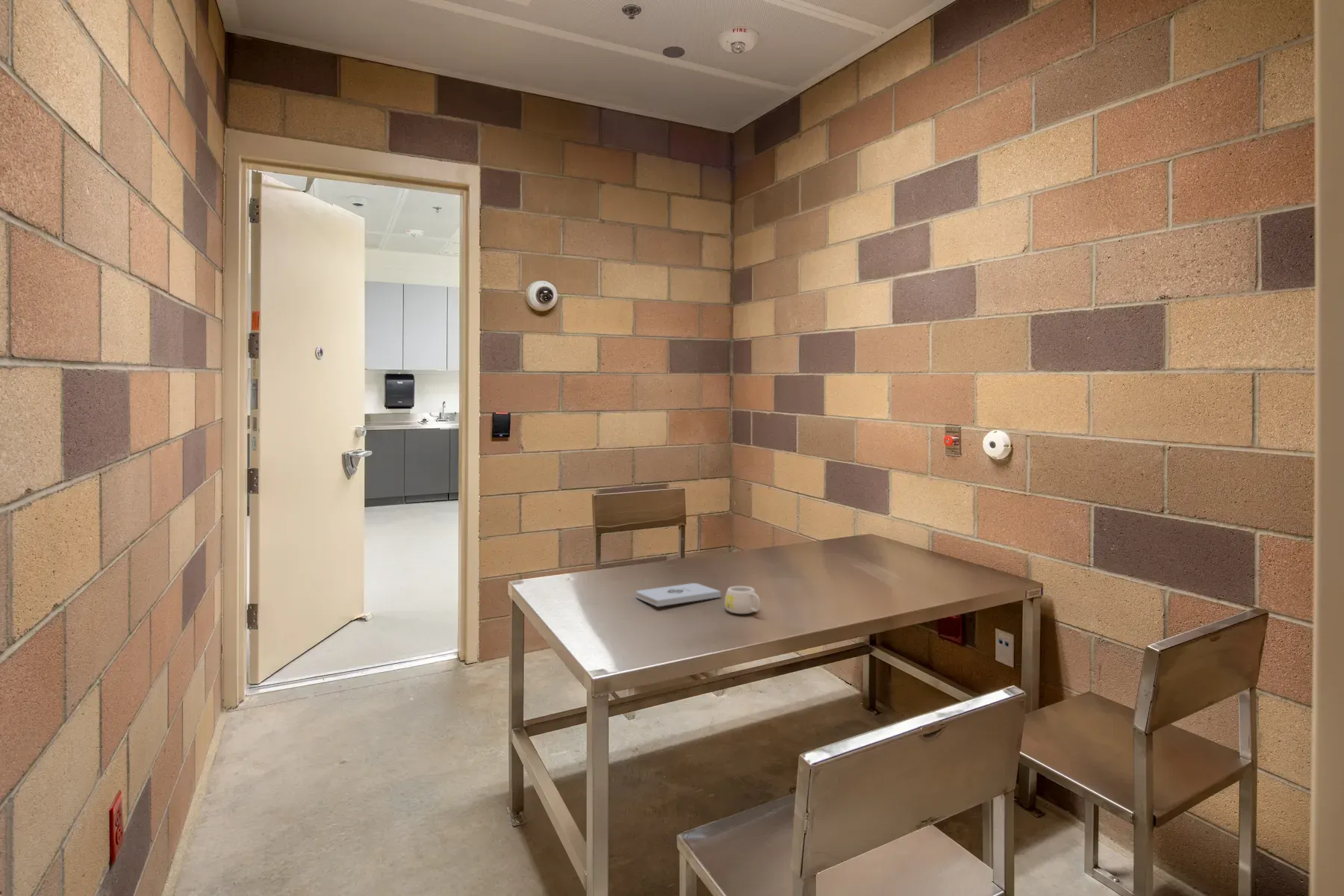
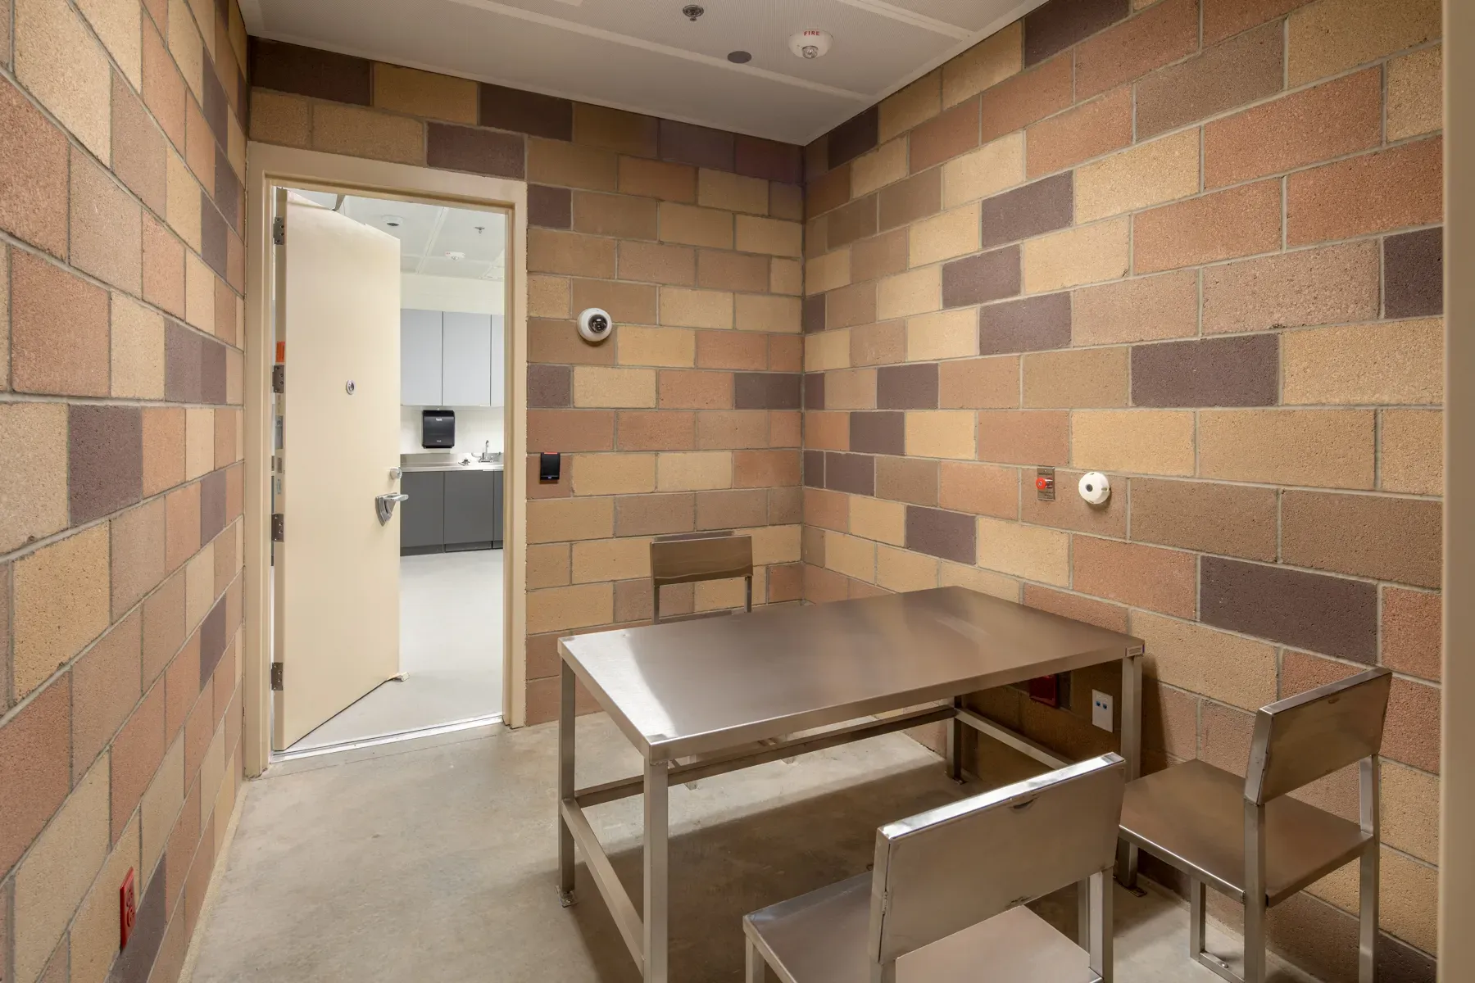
- mug [724,585,762,615]
- notepad [635,582,721,608]
